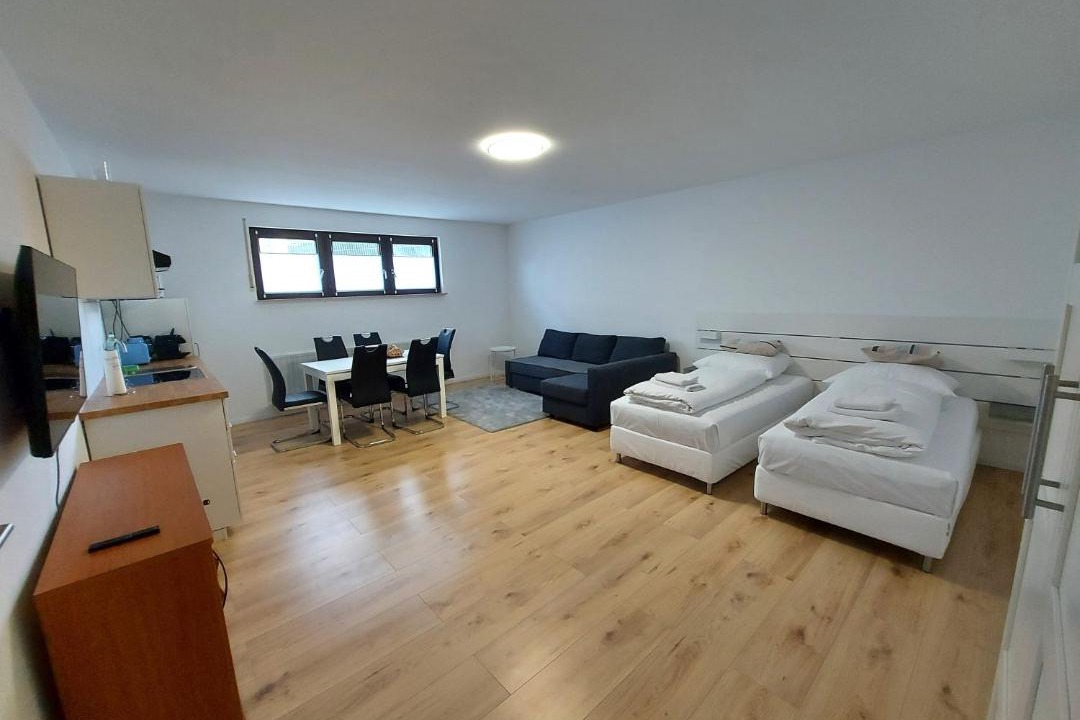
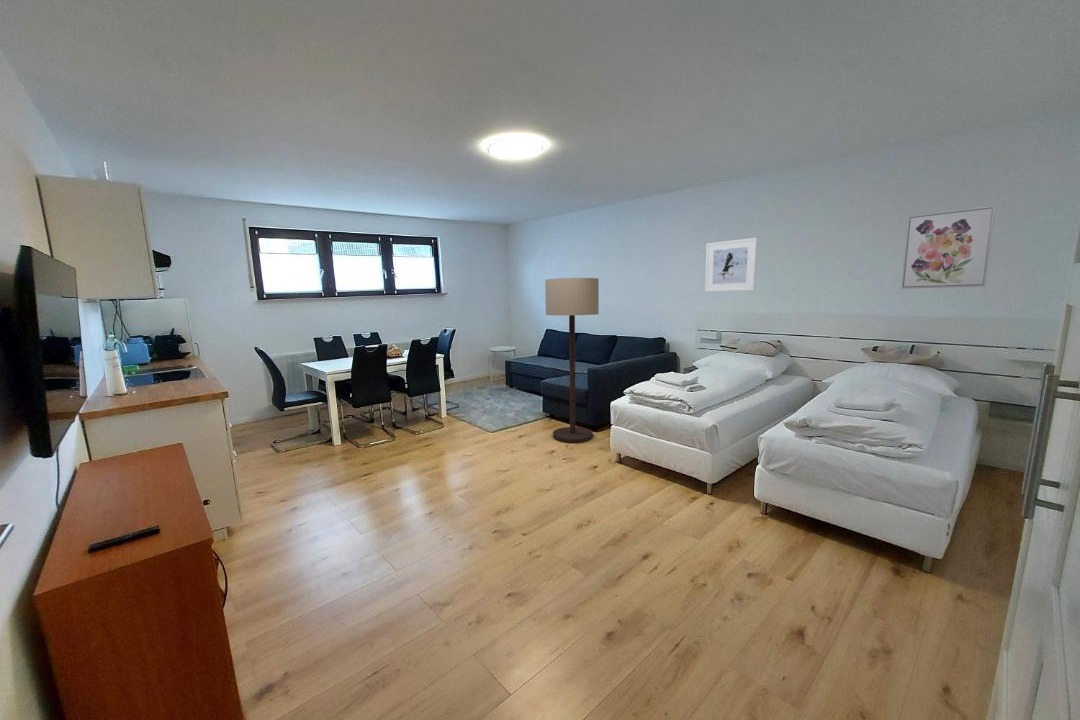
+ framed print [704,237,758,293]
+ floor lamp [544,277,600,443]
+ wall art [900,205,996,290]
